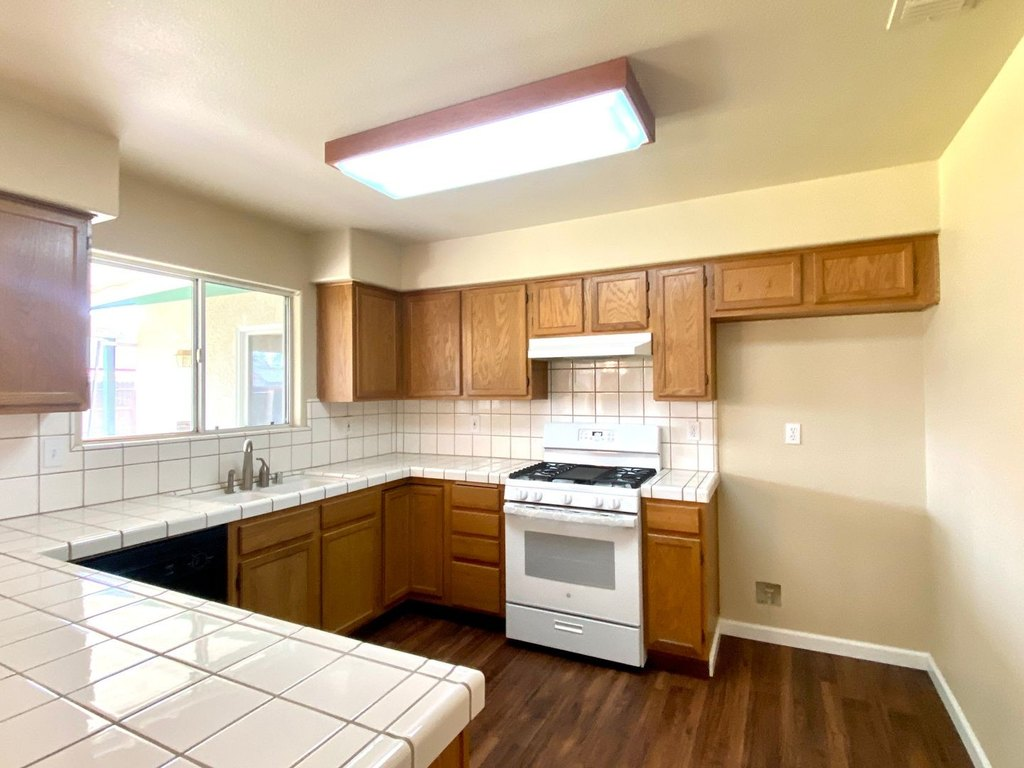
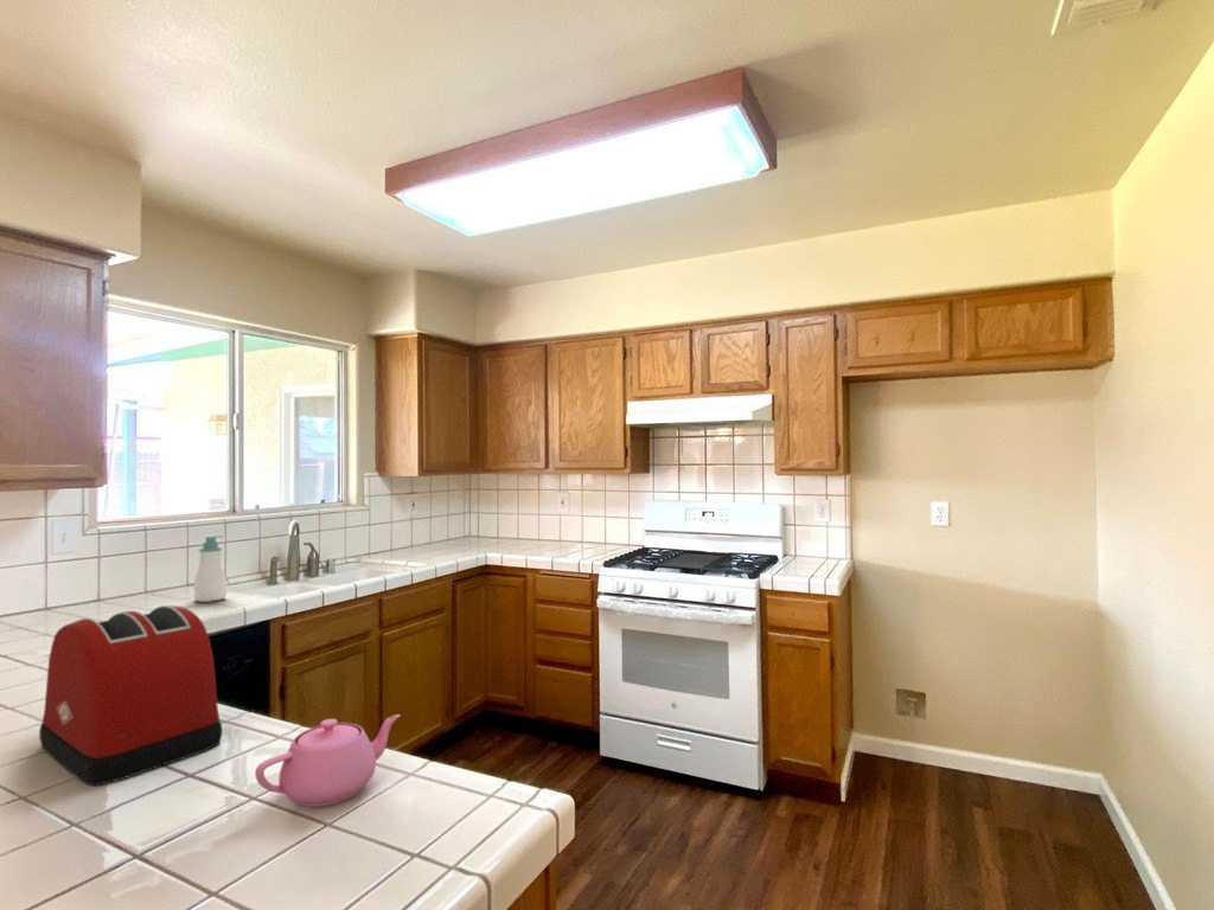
+ teapot [254,713,402,808]
+ toaster [38,604,223,787]
+ soap bottle [193,534,228,603]
